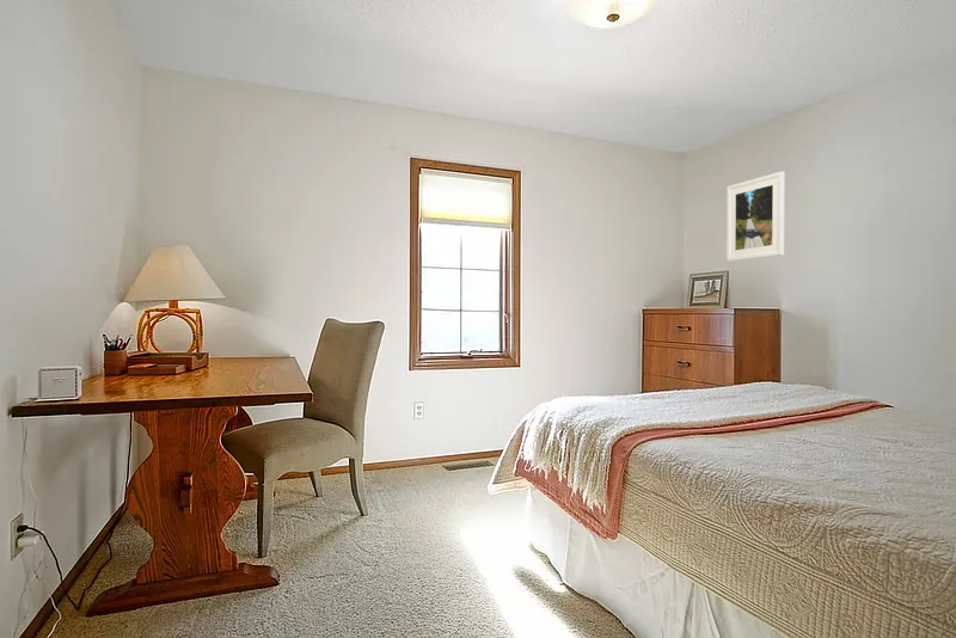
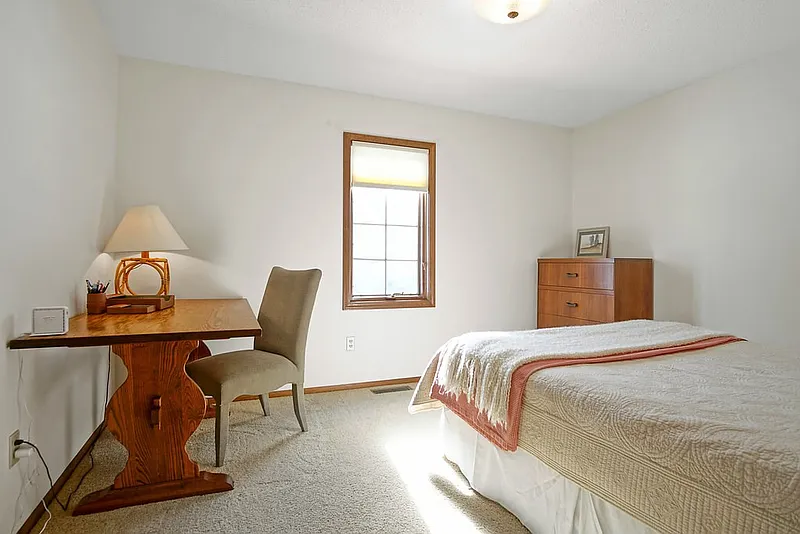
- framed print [725,171,785,263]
